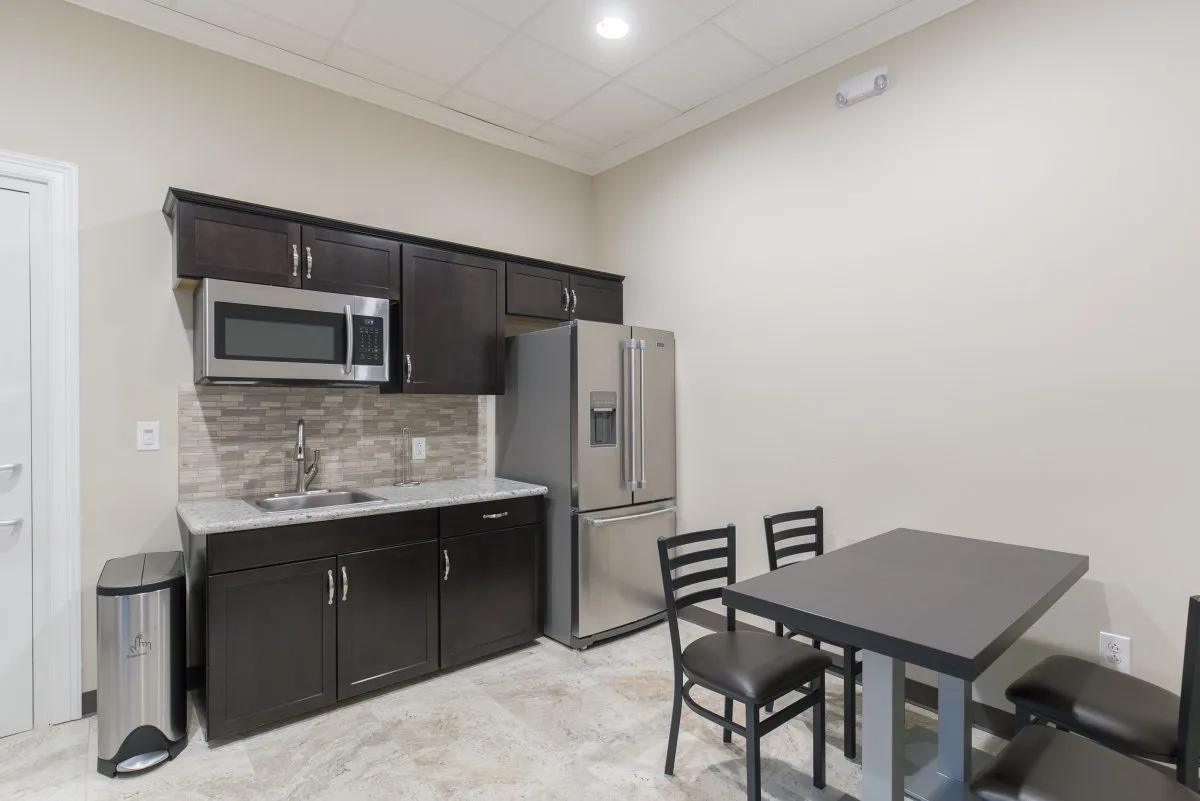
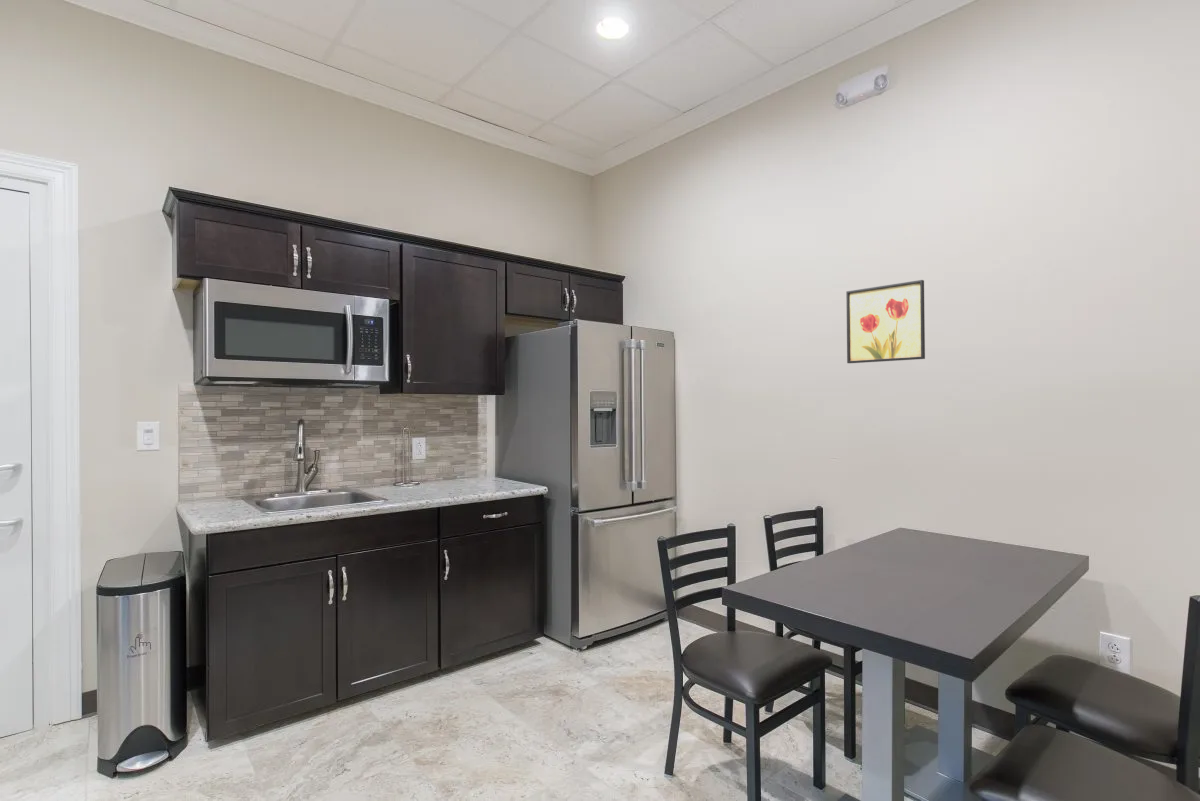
+ wall art [845,279,926,364]
